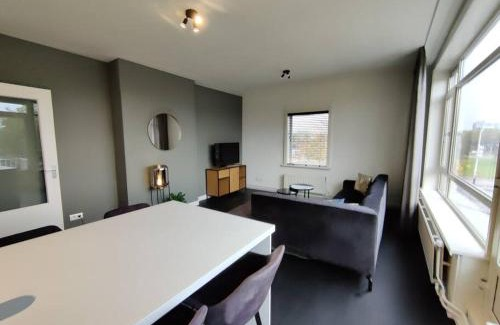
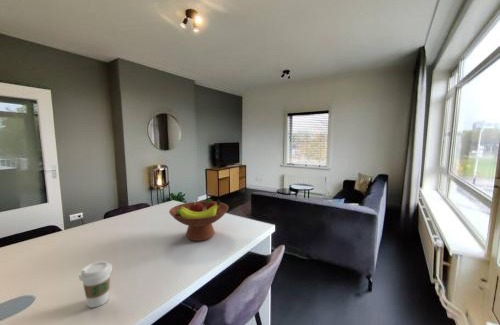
+ fruit bowl [168,198,230,242]
+ coffee cup [78,260,113,309]
